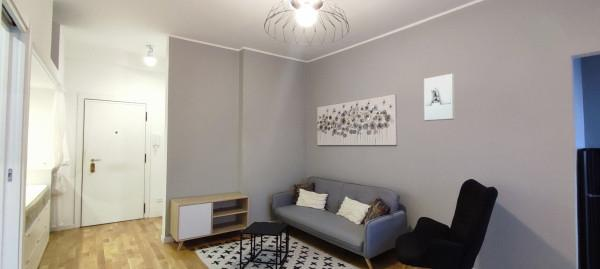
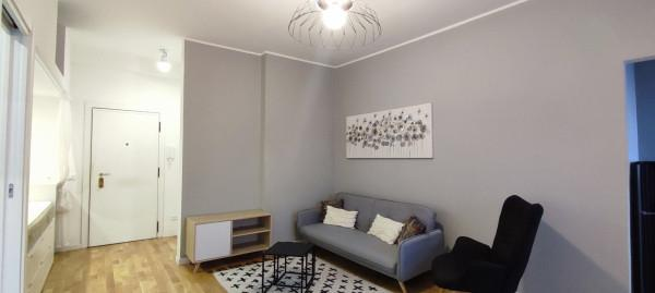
- wall sculpture [423,73,456,122]
